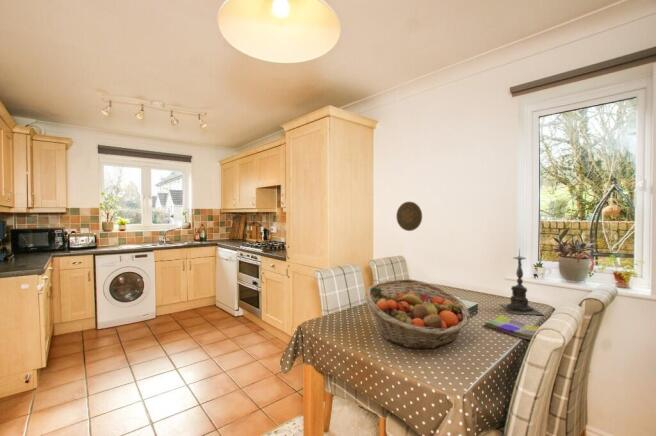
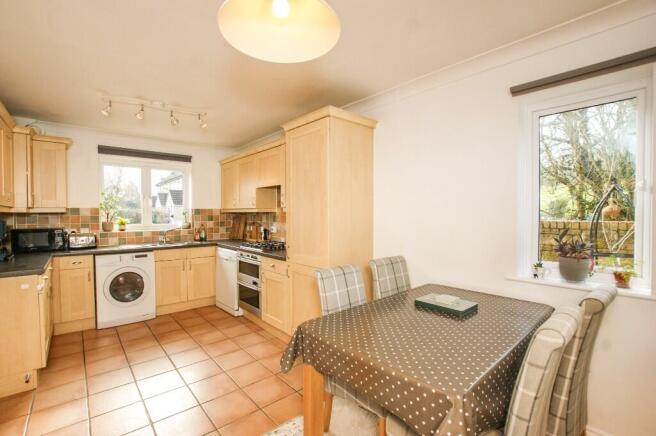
- decorative plate [395,201,423,232]
- candle holder [498,248,545,316]
- fruit basket [364,278,471,350]
- dish towel [482,315,540,341]
